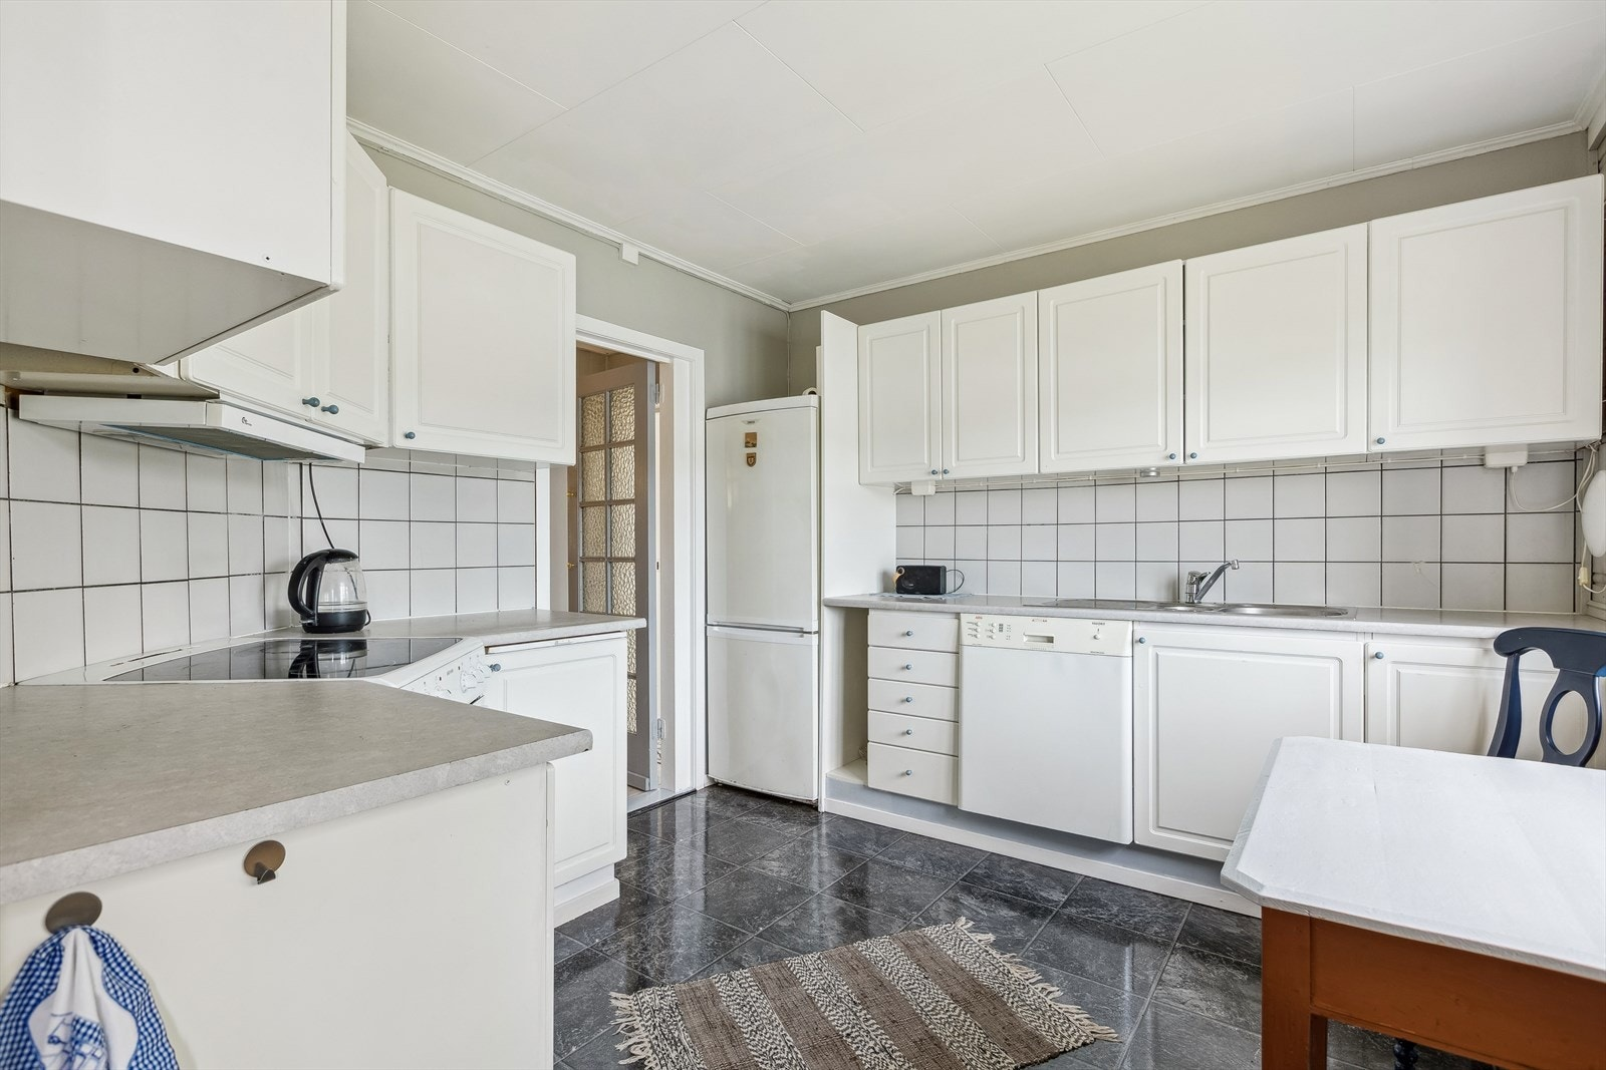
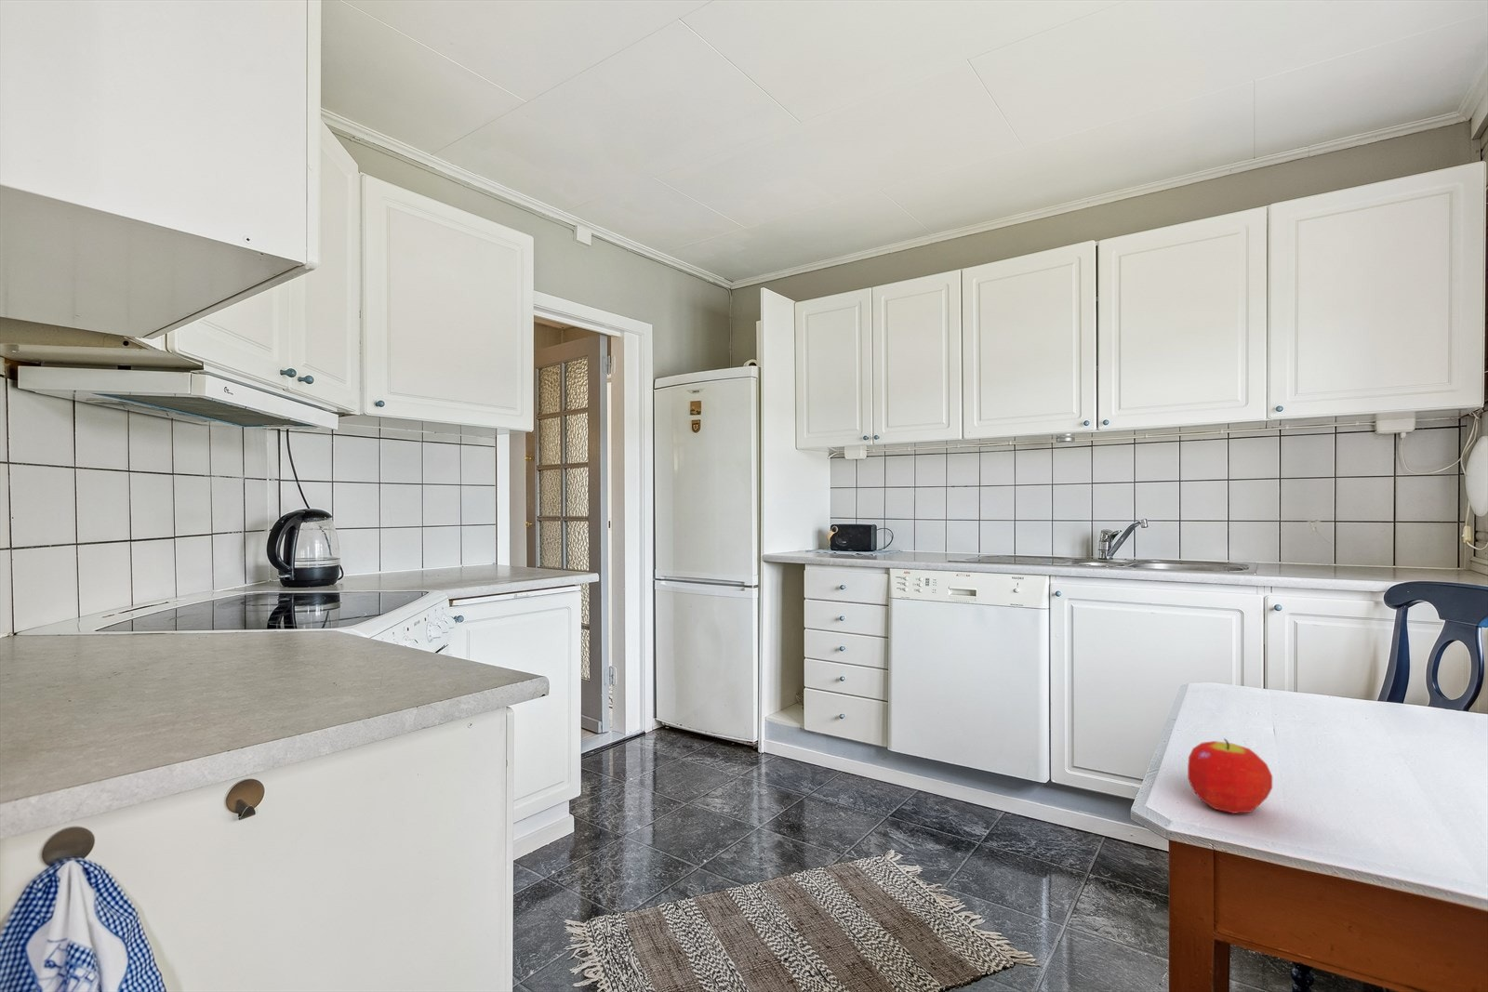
+ fruit [1187,738,1273,815]
